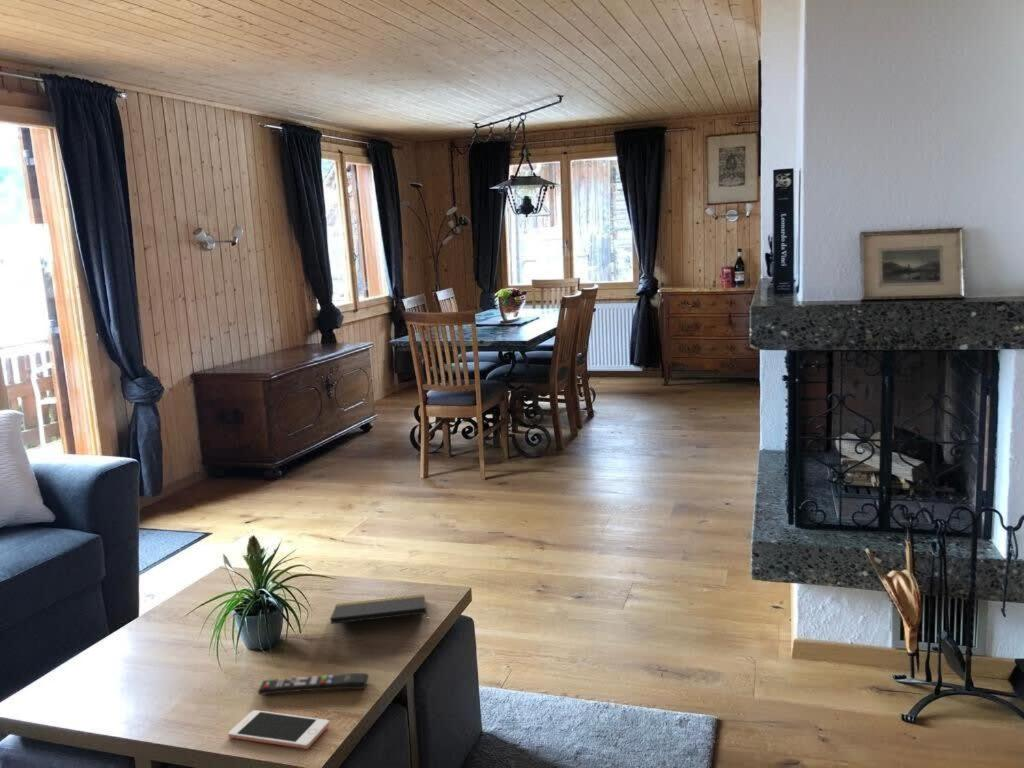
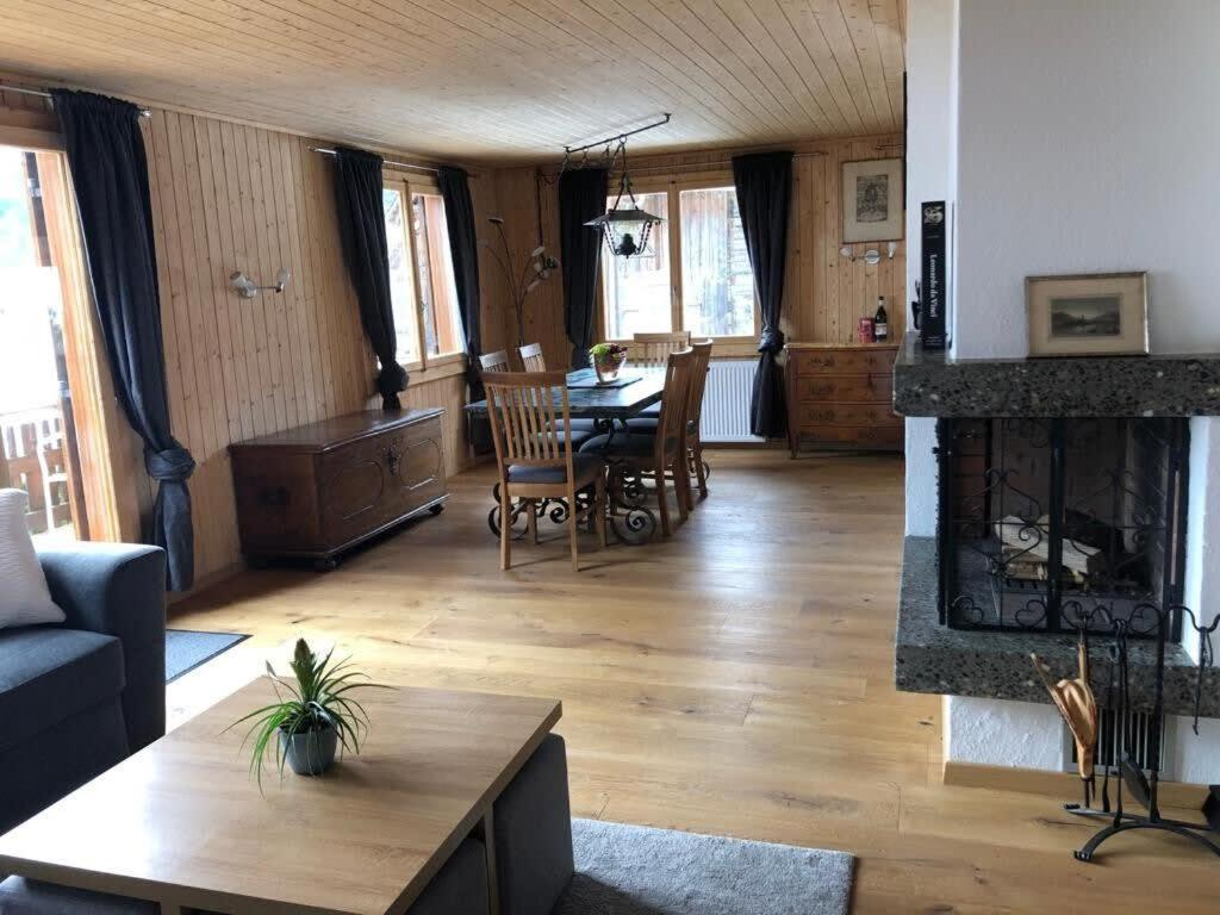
- remote control [257,672,370,696]
- notepad [330,594,431,626]
- cell phone [227,709,330,750]
